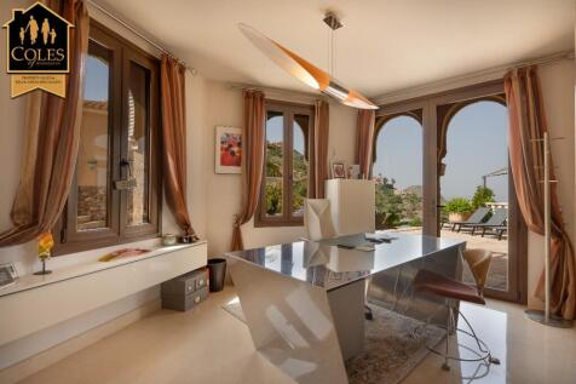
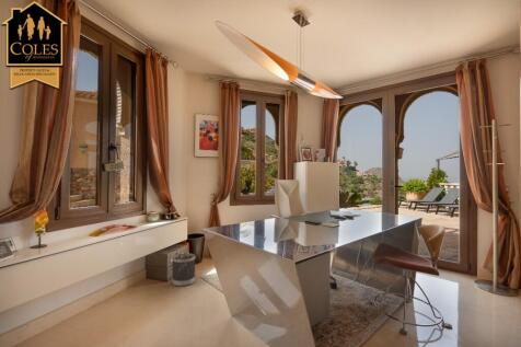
+ wastebasket [171,252,196,288]
